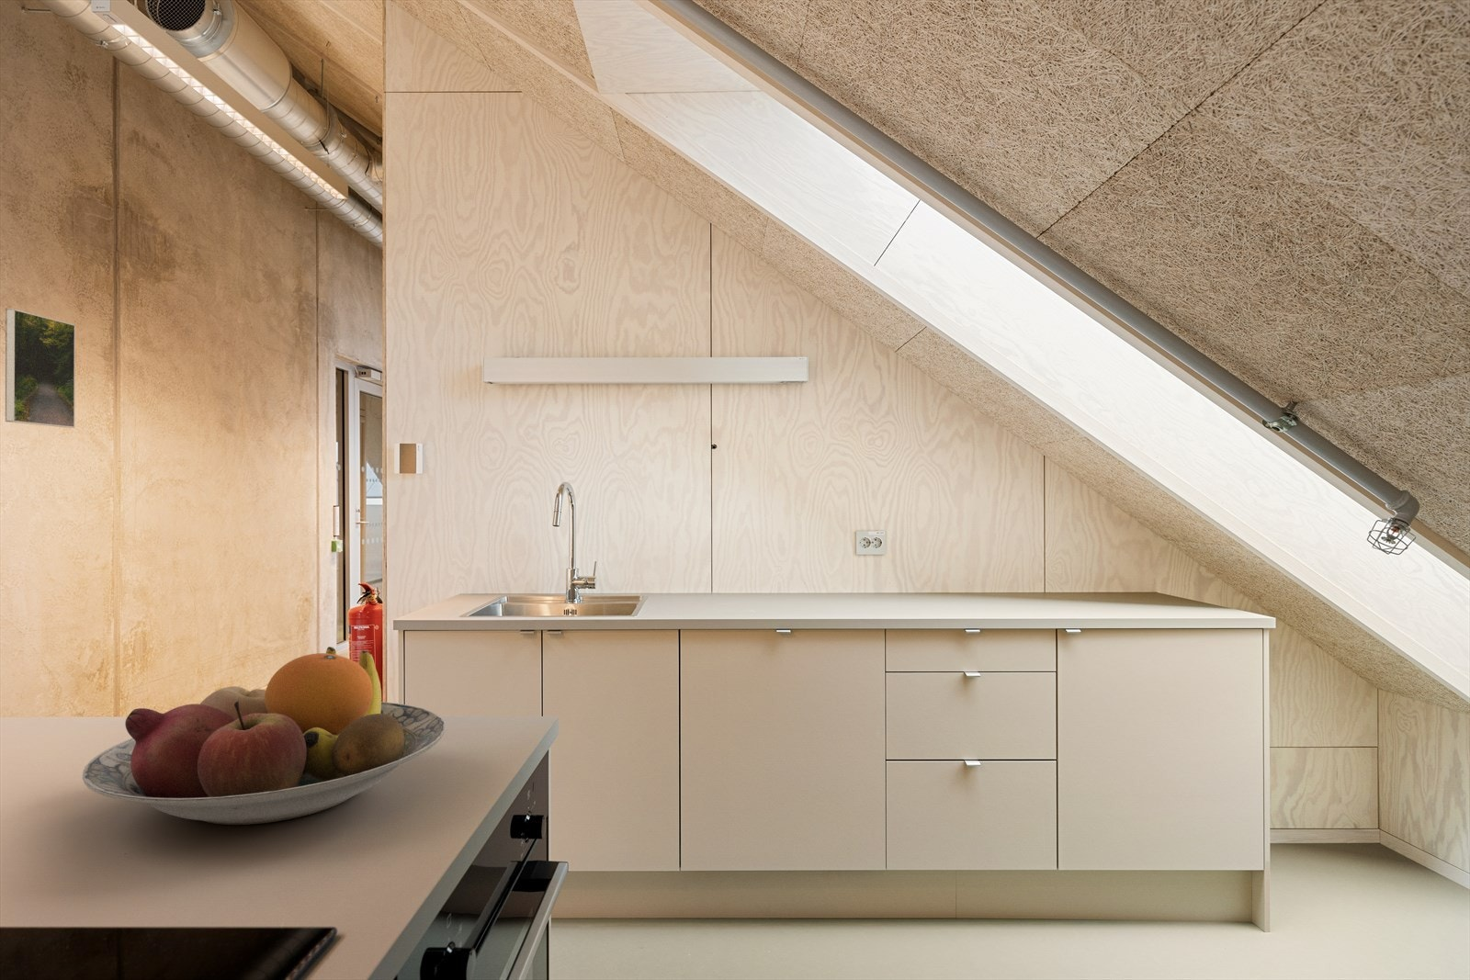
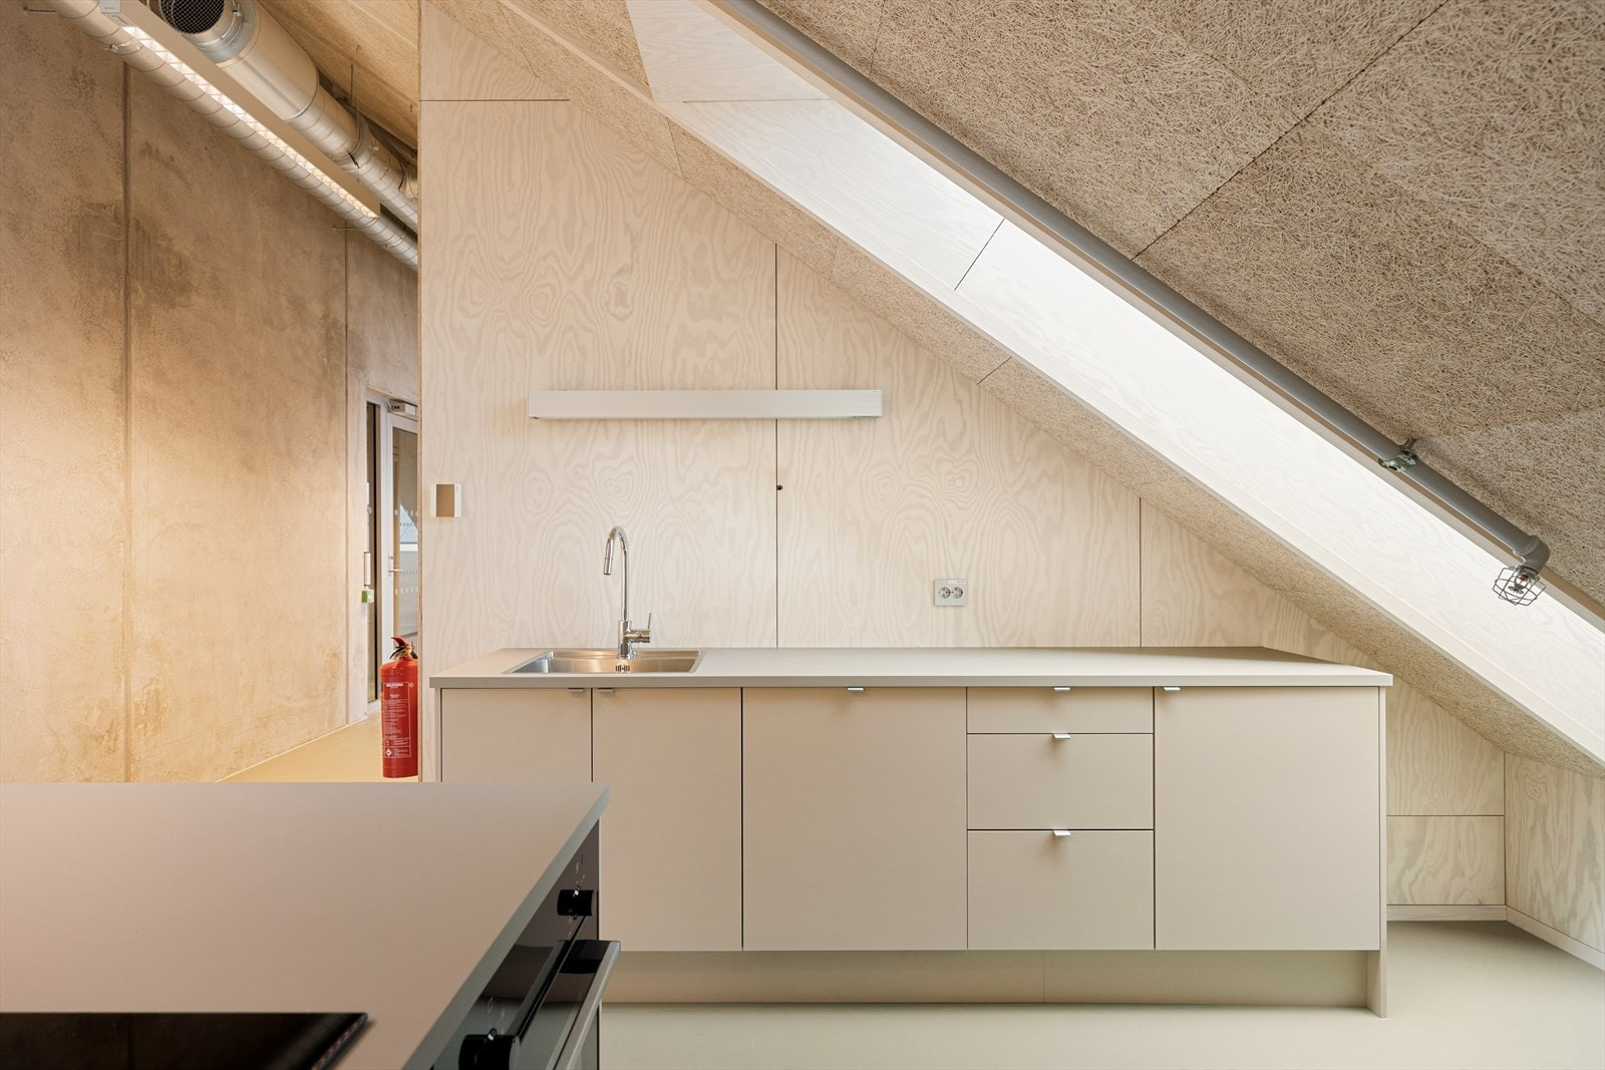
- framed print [4,307,77,429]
- fruit bowl [82,645,445,826]
